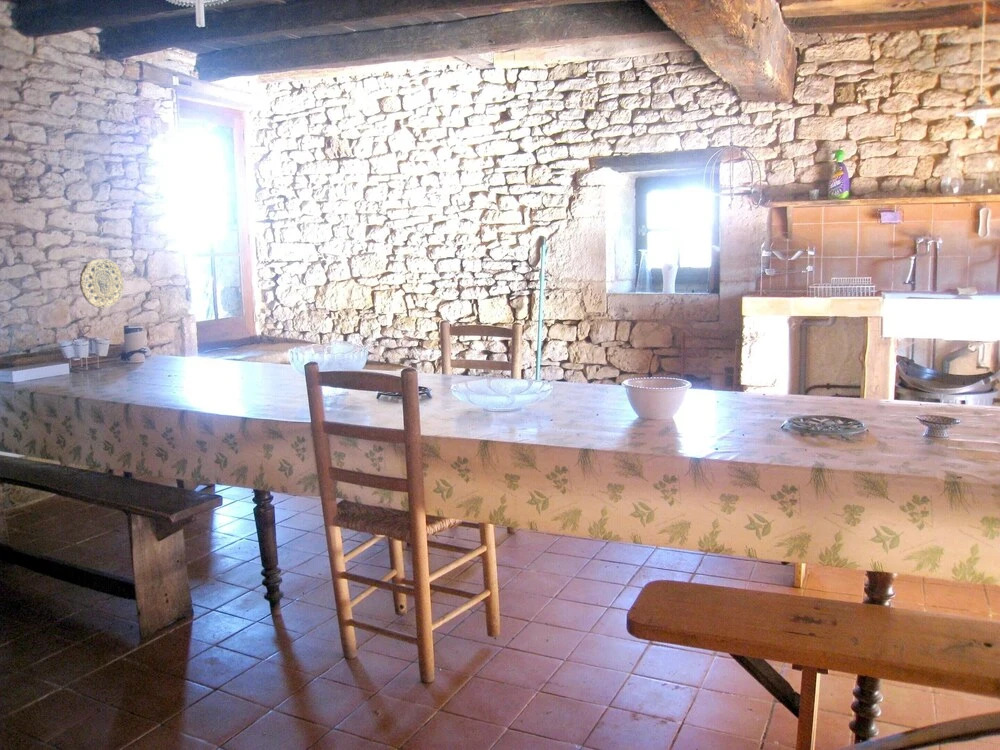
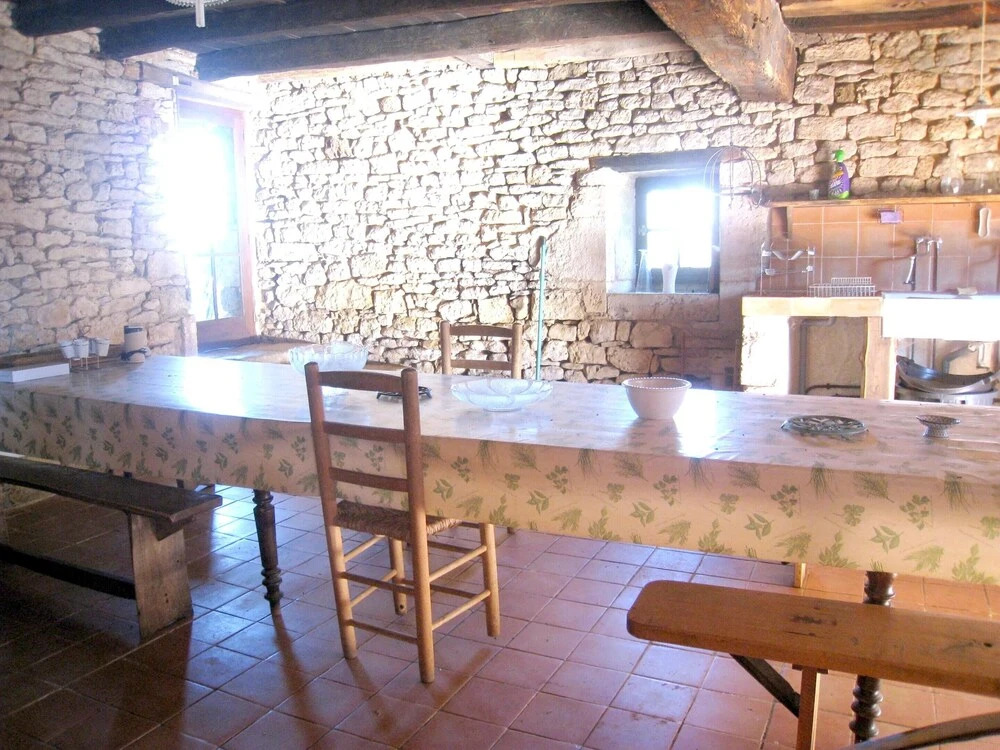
- decorative plate [79,258,125,309]
